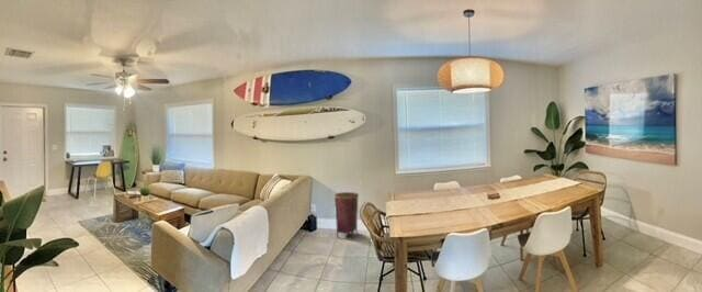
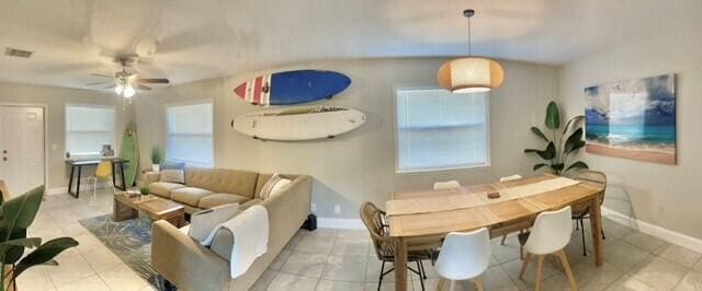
- woven basket [333,191,360,239]
